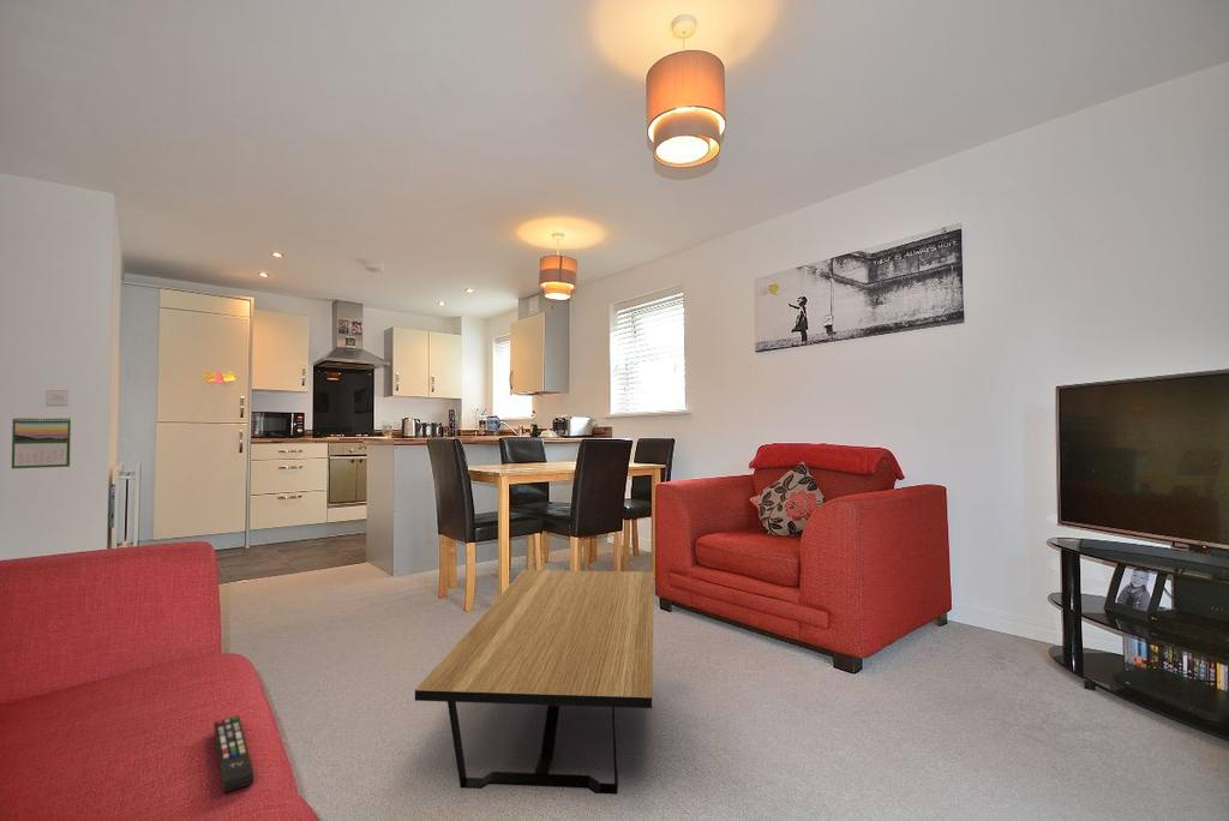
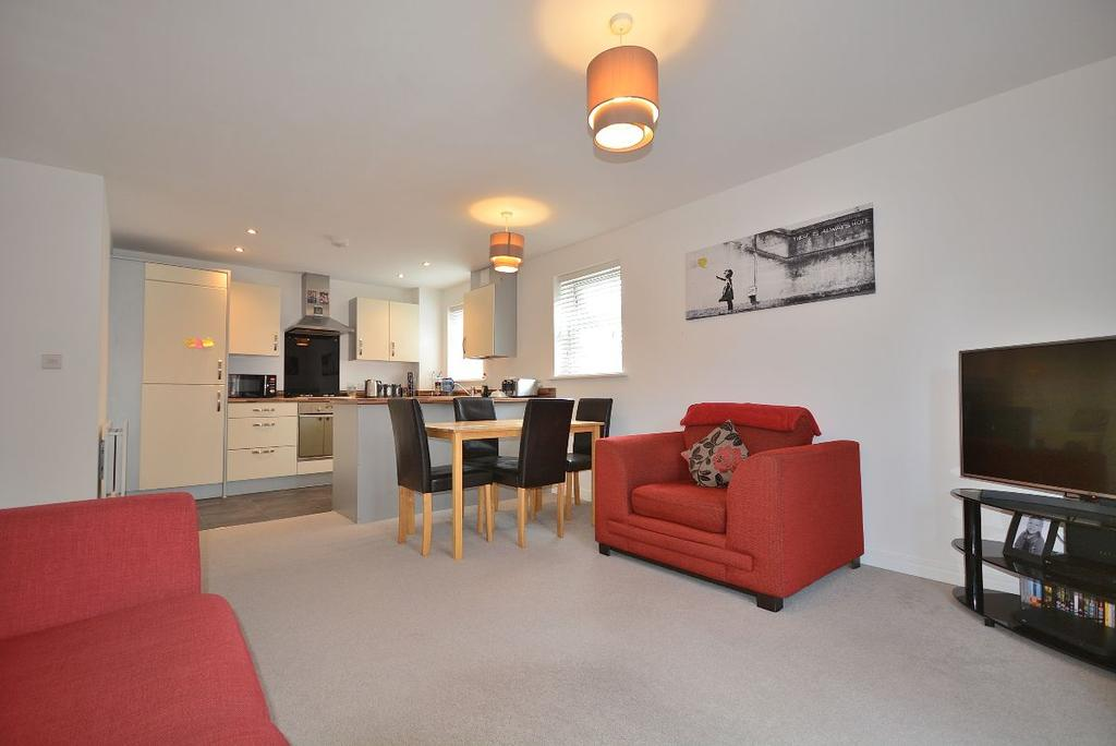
- remote control [212,714,254,795]
- coffee table [414,569,655,796]
- calendar [11,415,72,469]
